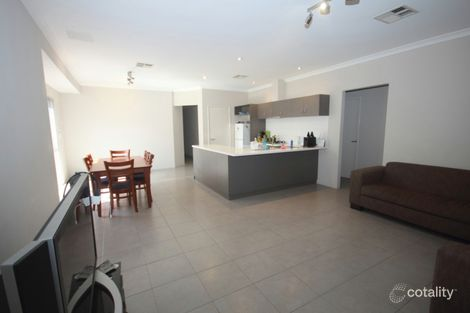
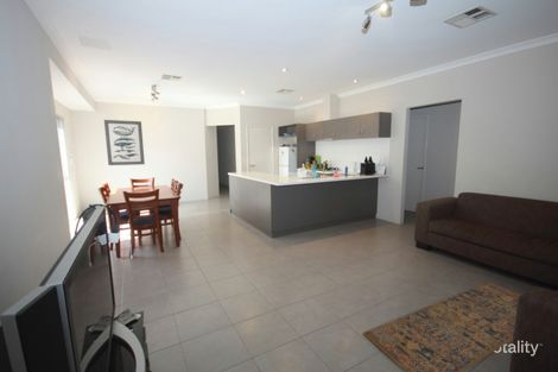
+ wall art [103,119,146,166]
+ rug [362,280,521,372]
